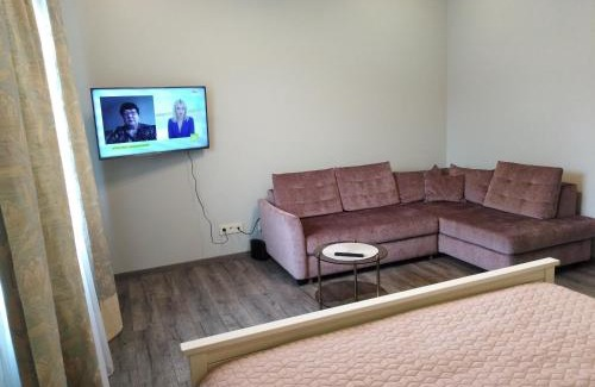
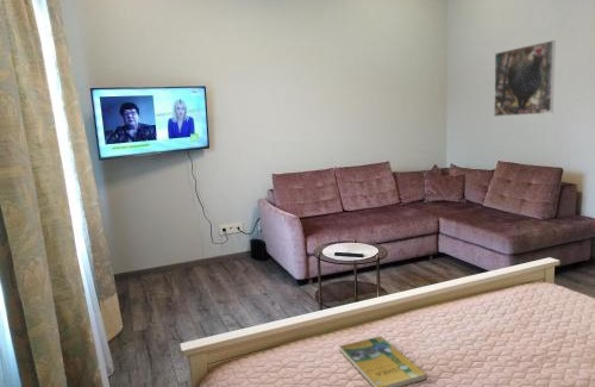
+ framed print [493,39,557,118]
+ booklet [338,335,428,387]
